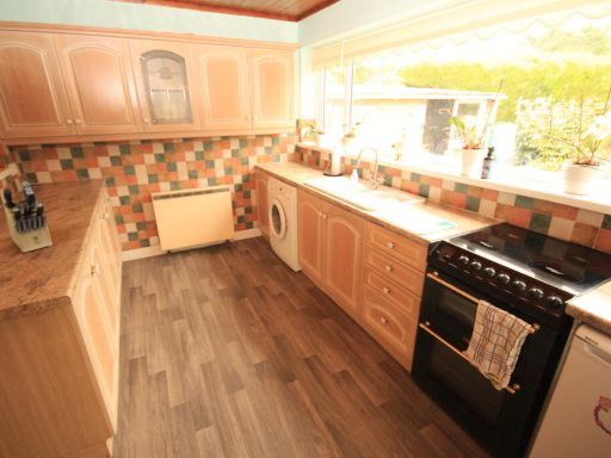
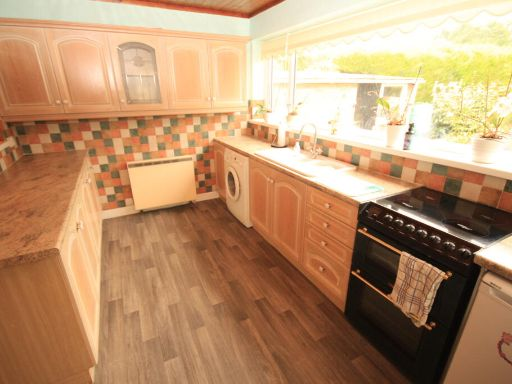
- knife block [2,181,54,253]
